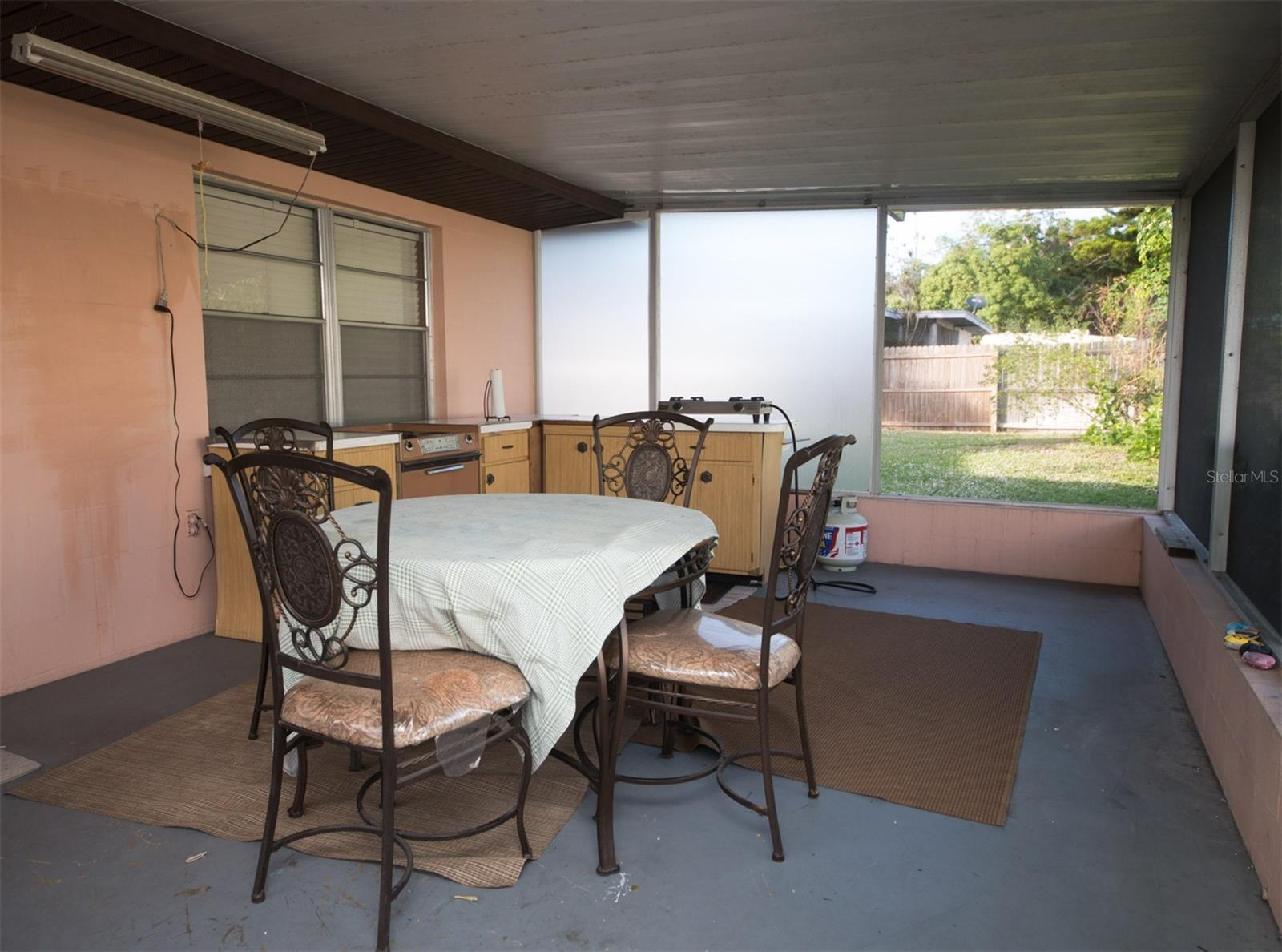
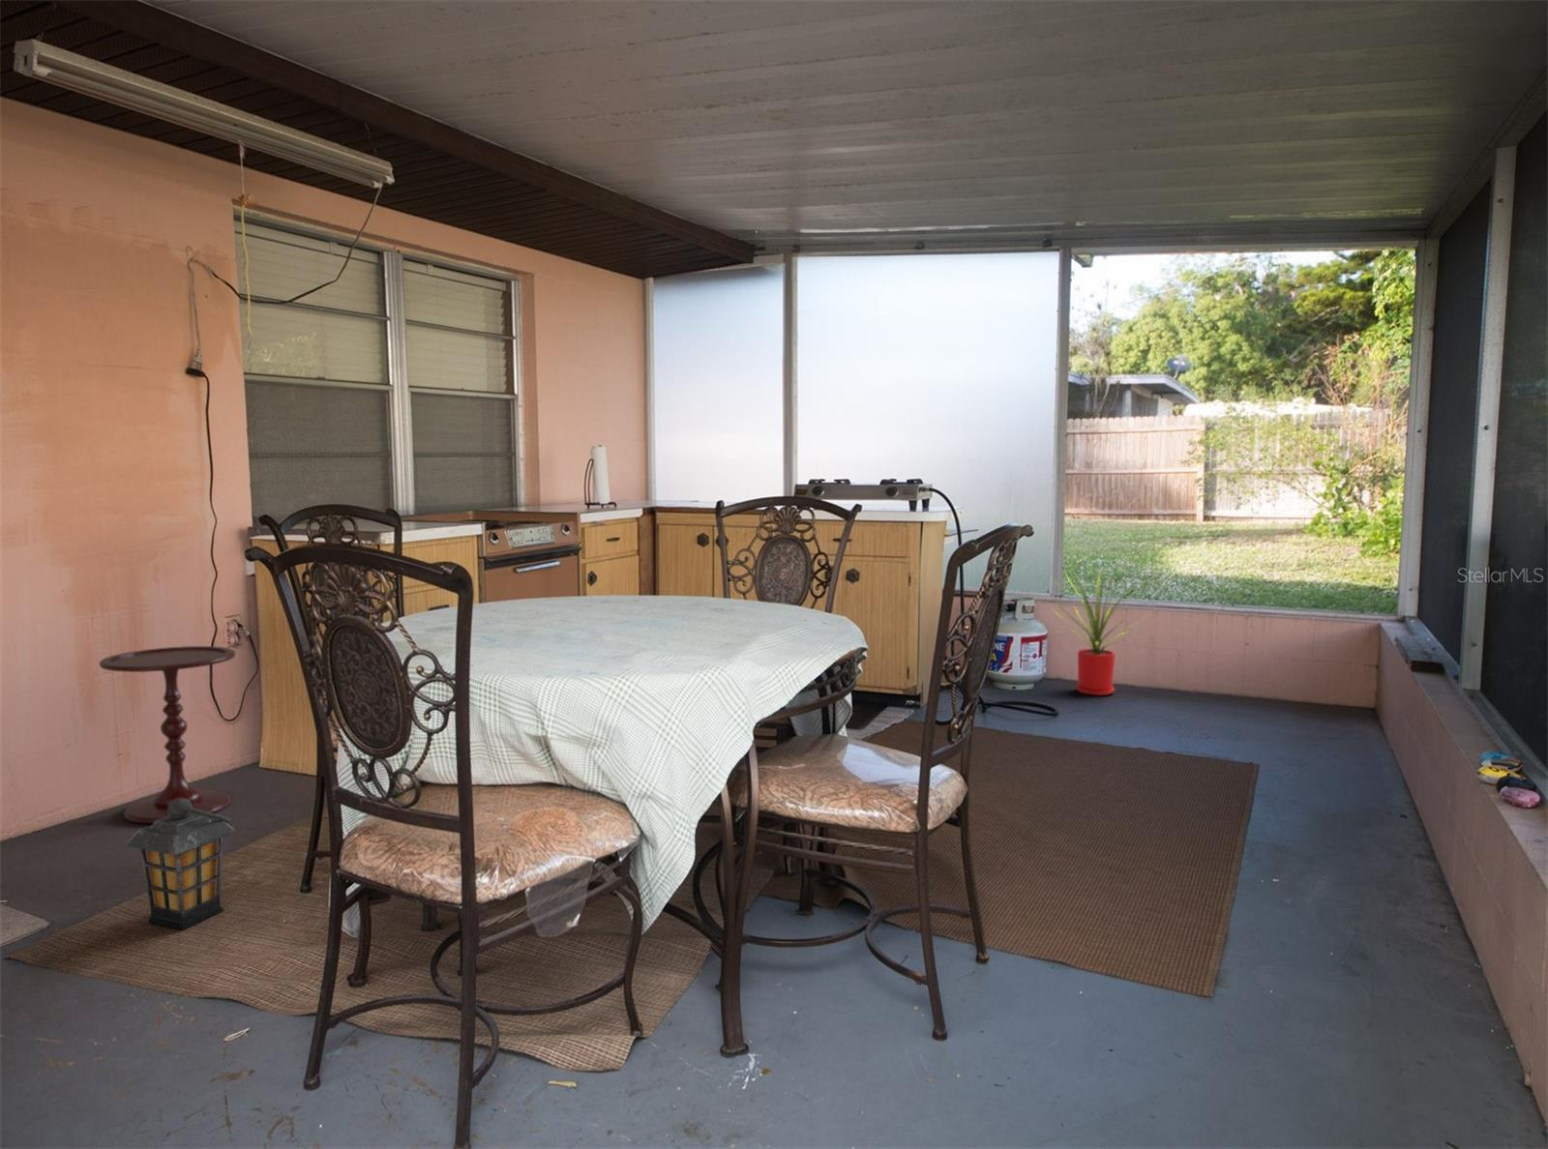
+ side table [99,645,237,824]
+ lantern [126,798,235,931]
+ house plant [1049,559,1152,696]
